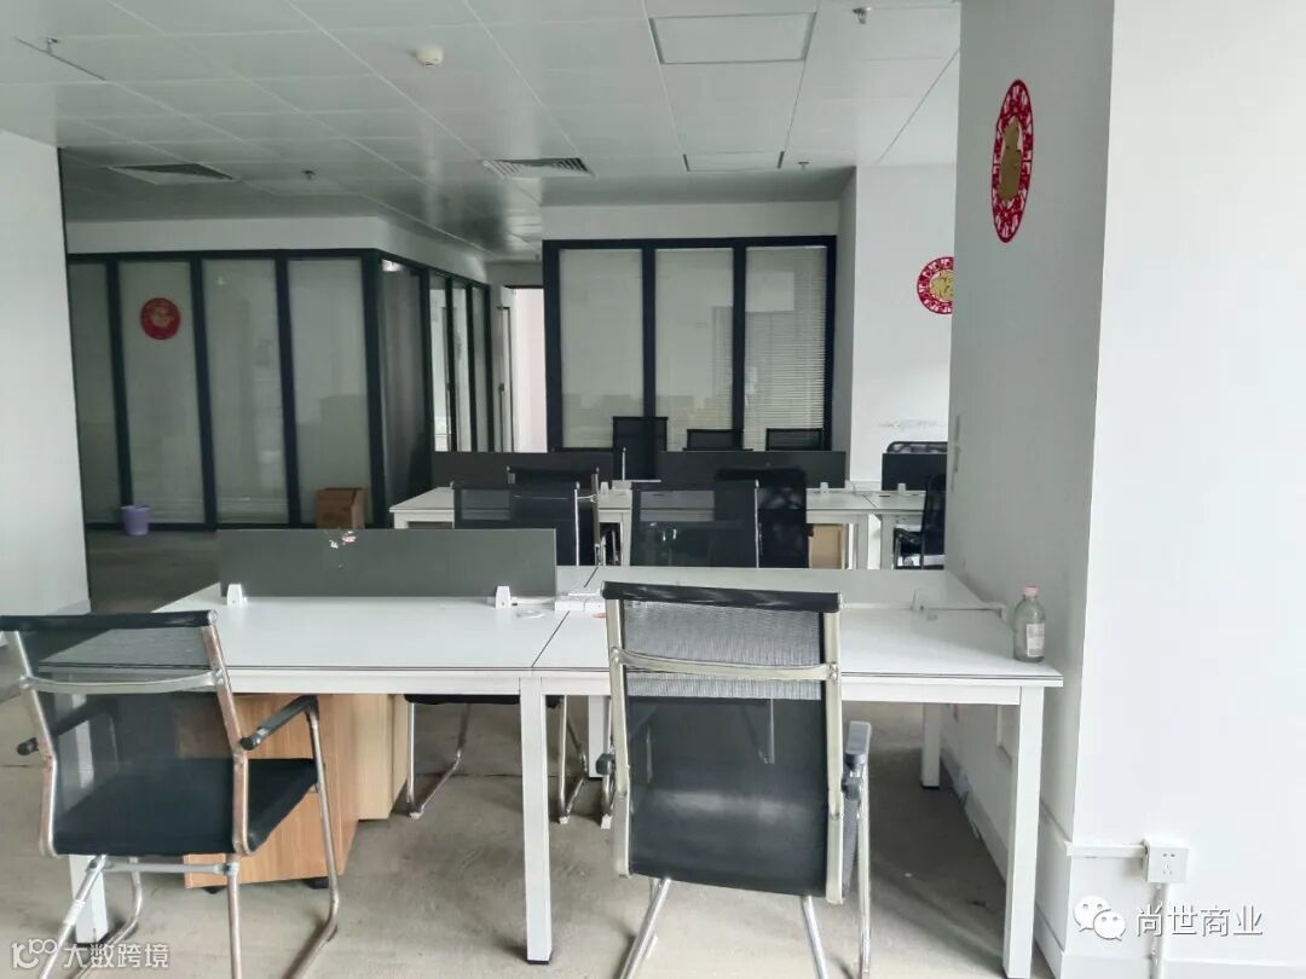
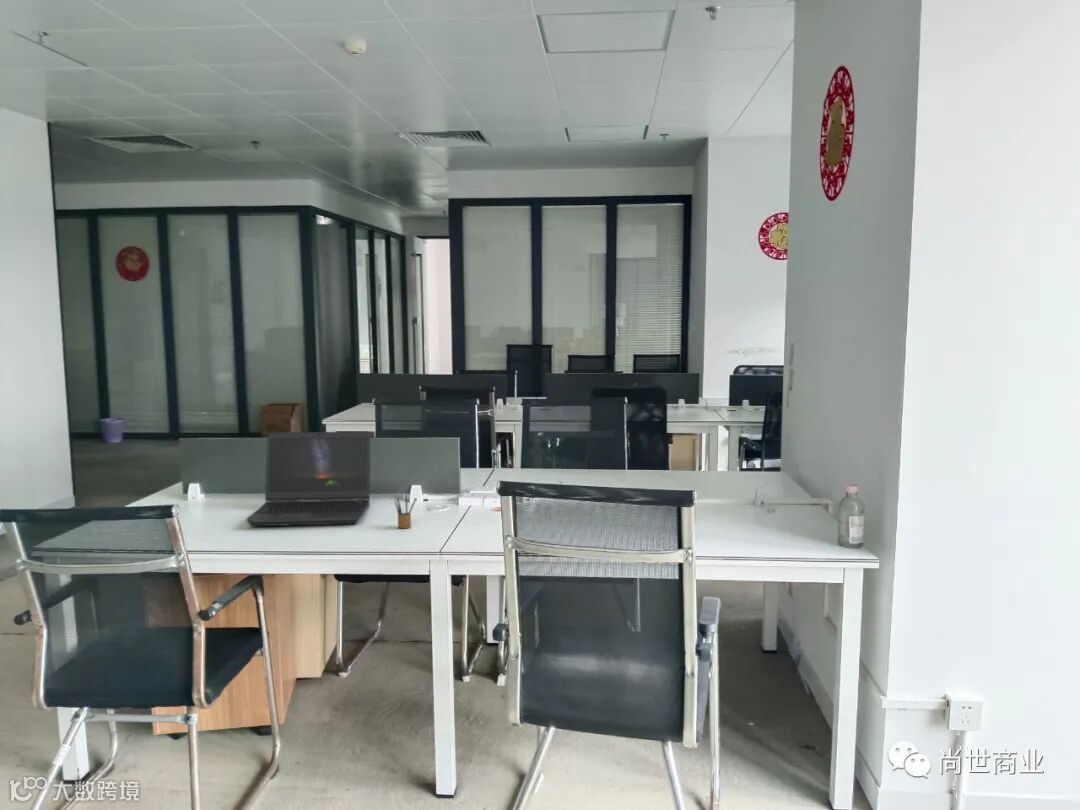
+ pencil box [393,494,417,529]
+ laptop computer [246,430,371,527]
